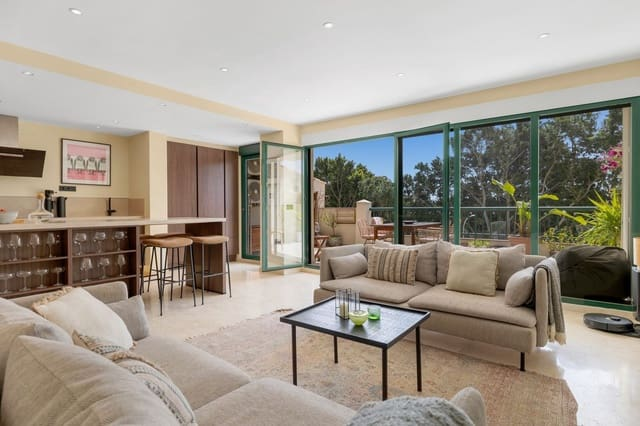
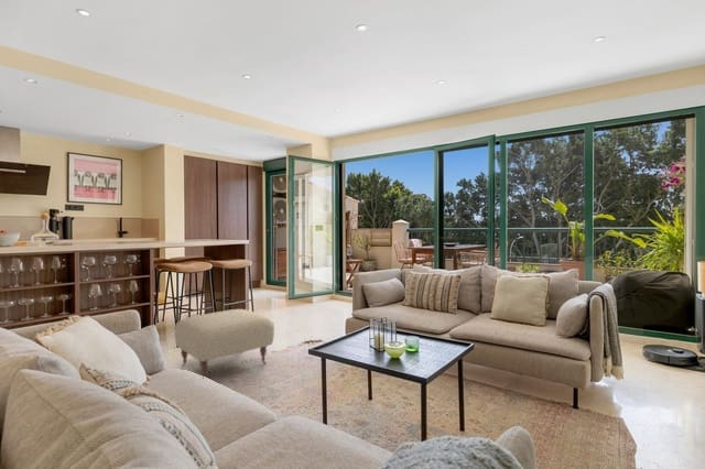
+ ottoman [174,308,275,378]
